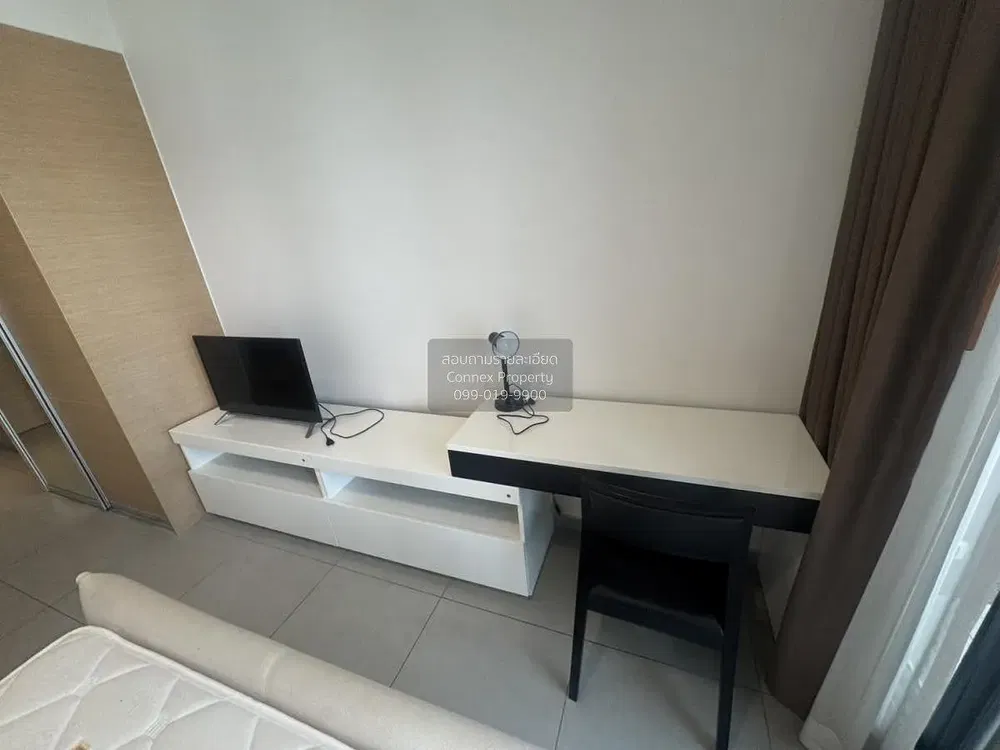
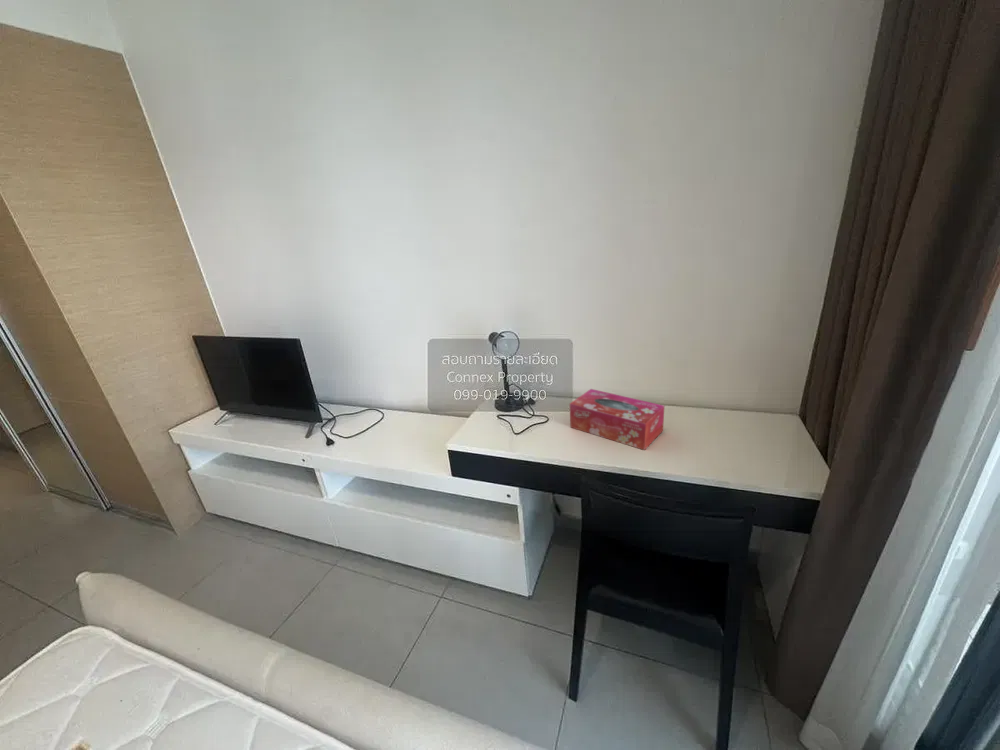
+ tissue box [569,388,665,451]
